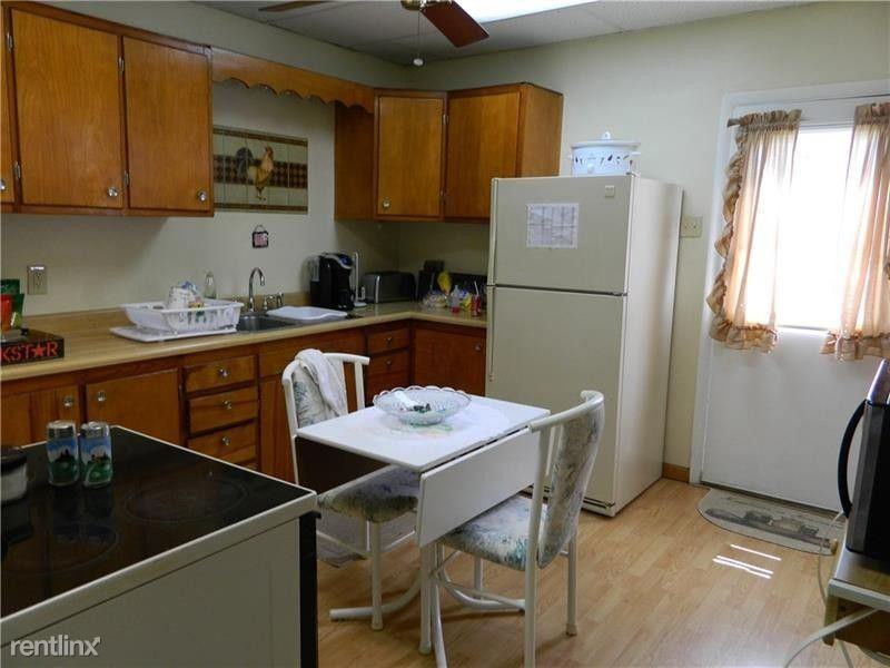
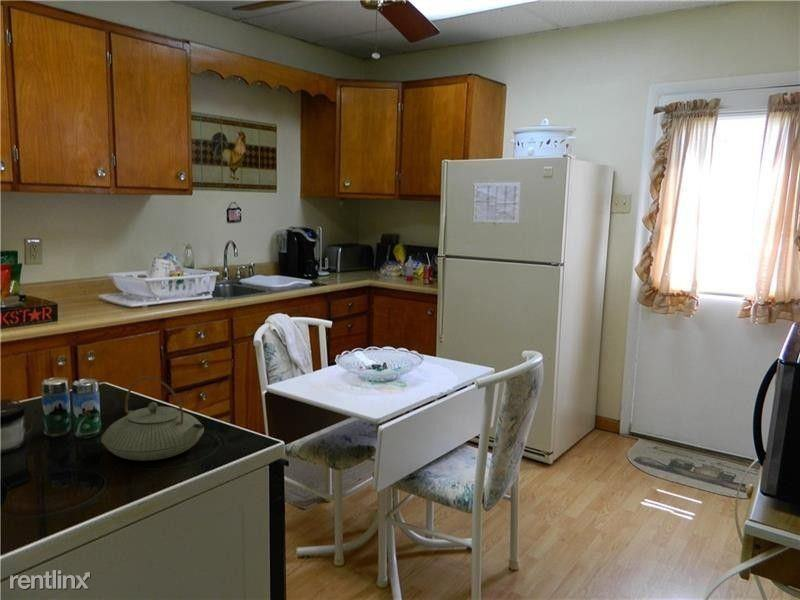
+ teapot [100,376,205,462]
